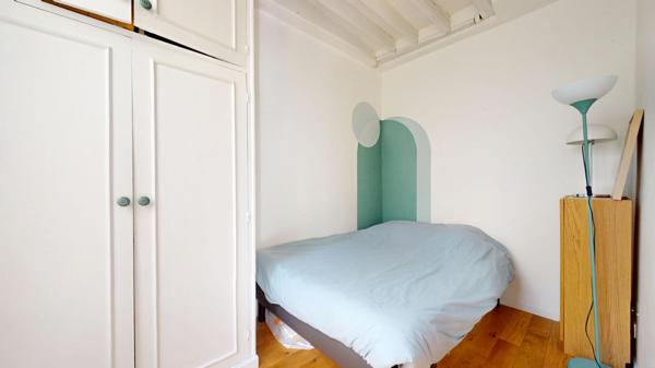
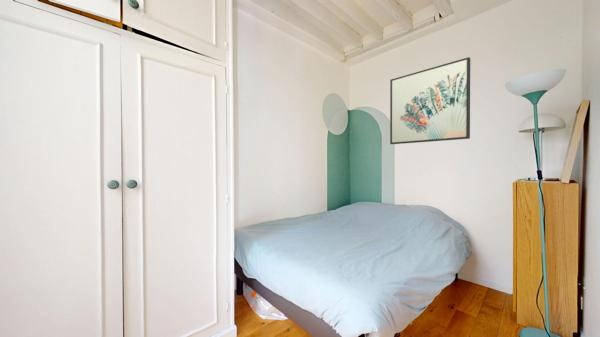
+ wall art [389,56,471,145]
